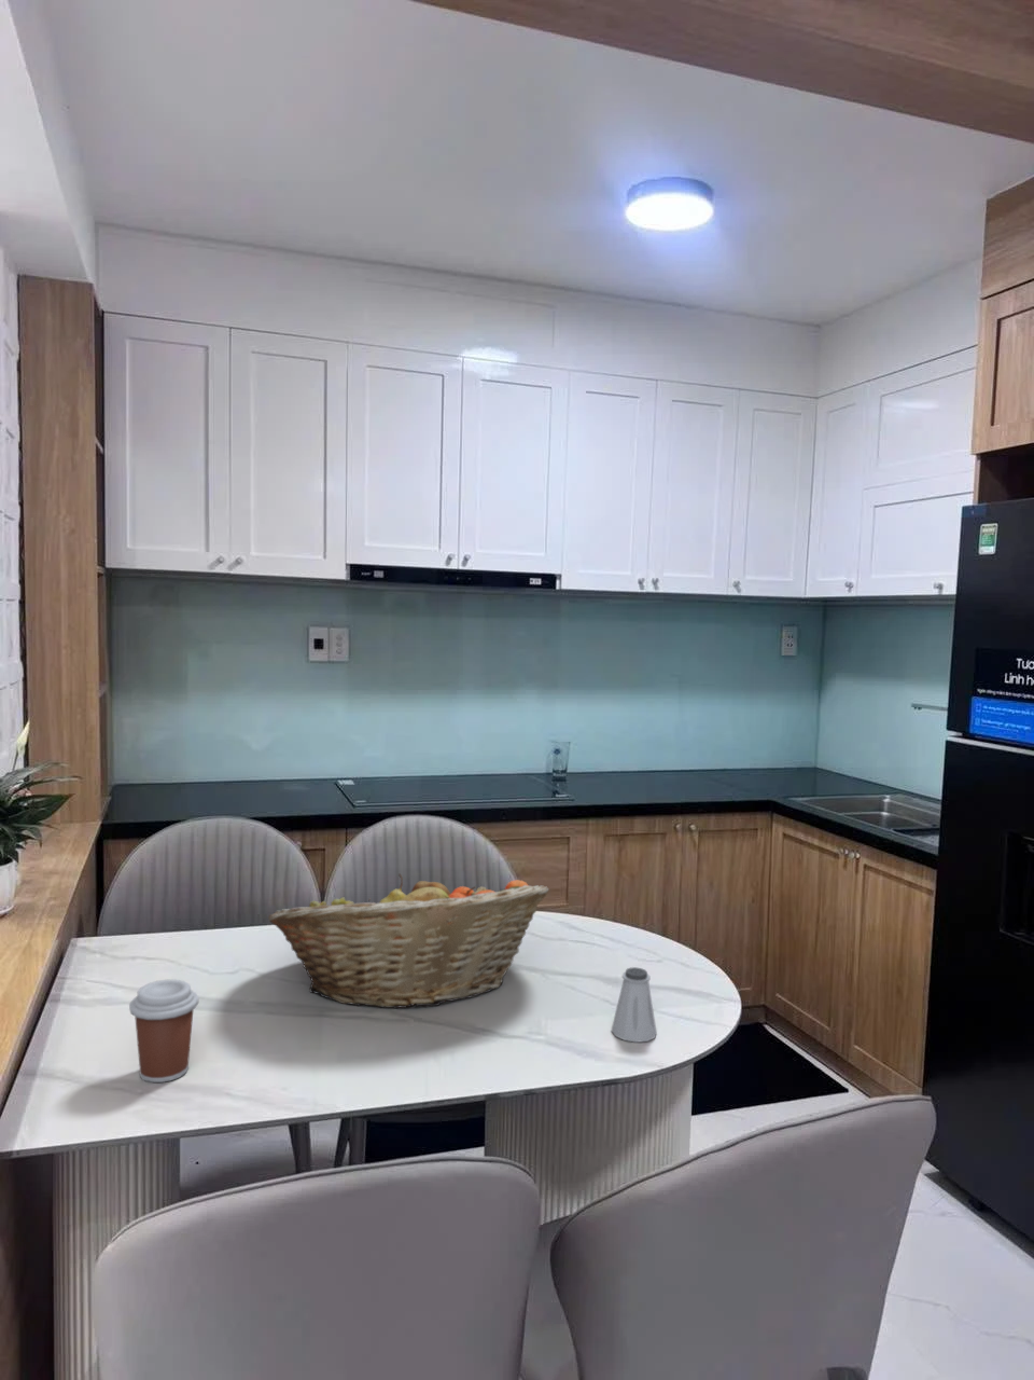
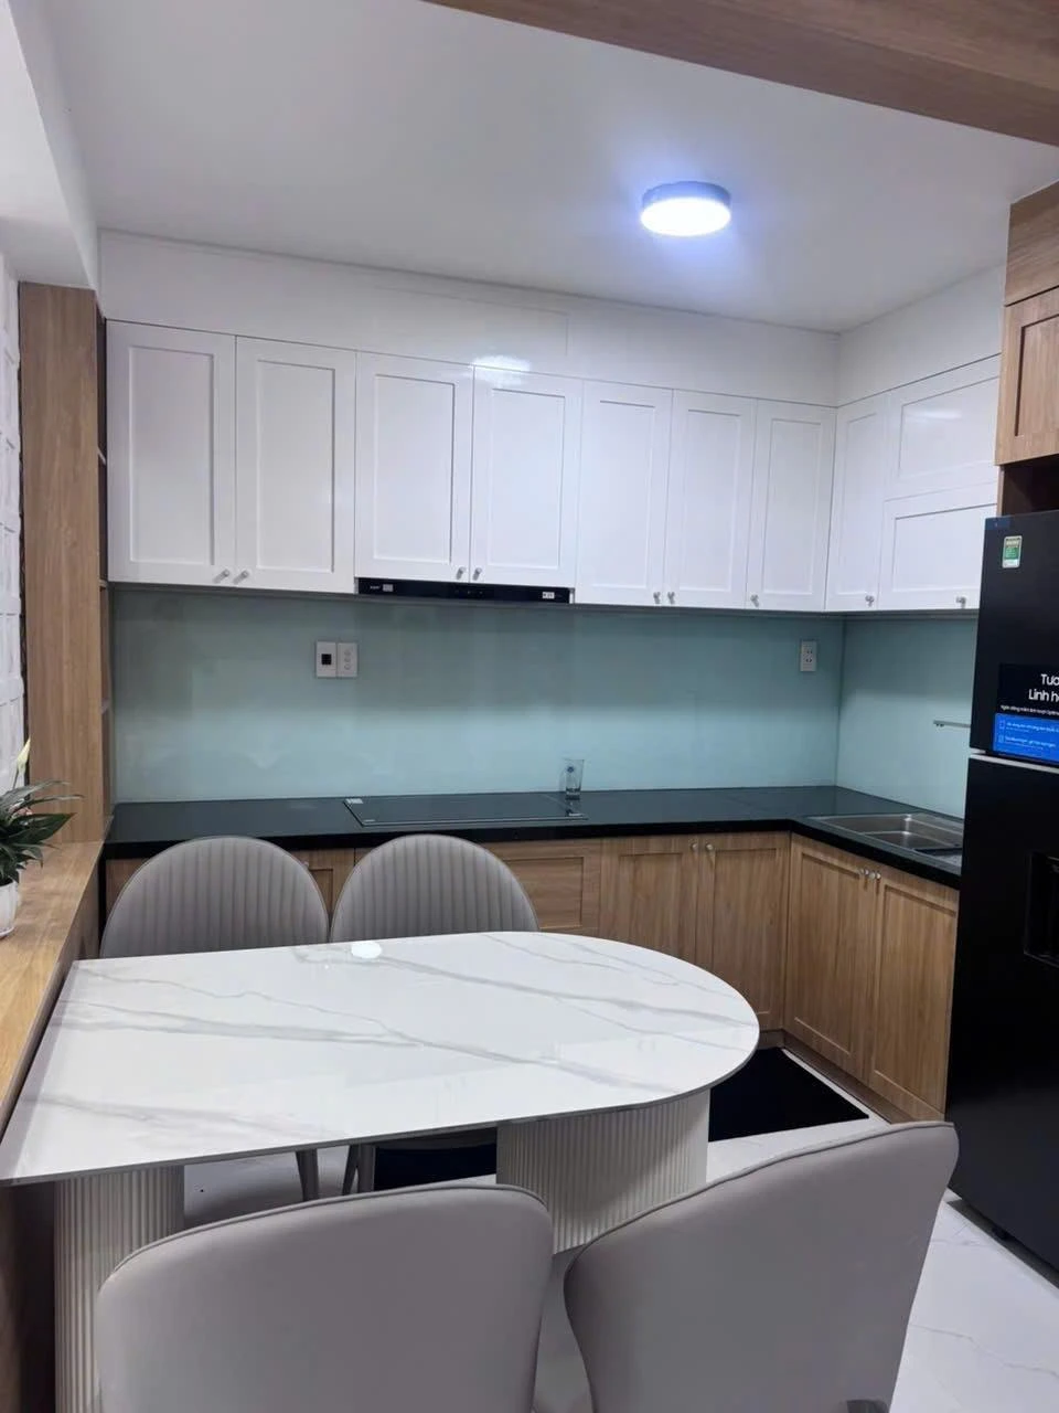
- fruit basket [267,874,550,1009]
- coffee cup [128,979,199,1083]
- saltshaker [609,966,658,1043]
